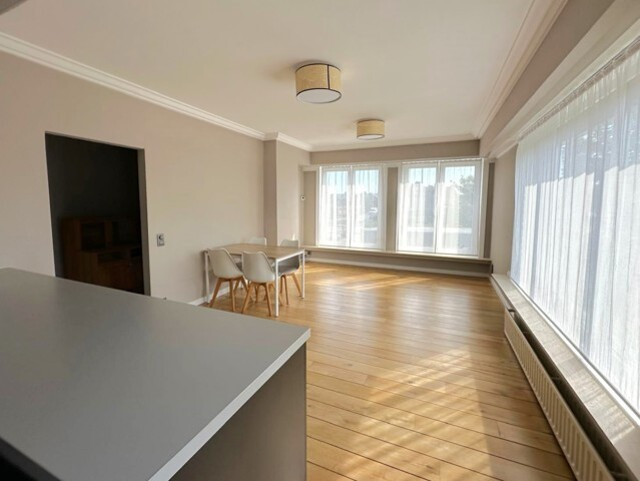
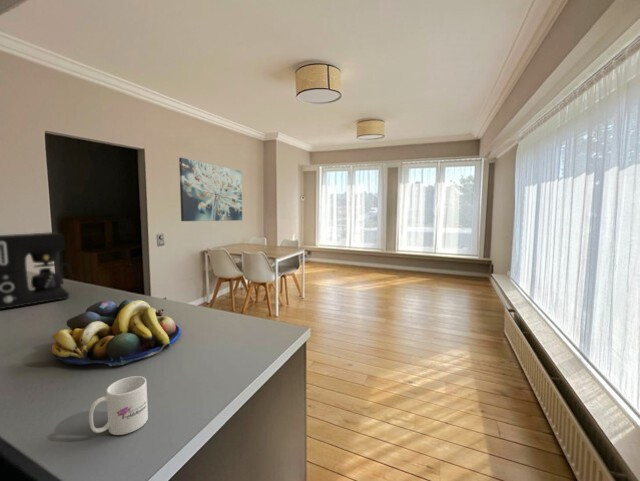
+ fruit bowl [51,299,182,367]
+ wall art [178,157,243,222]
+ mug [88,375,149,436]
+ coffee maker [0,231,74,310]
